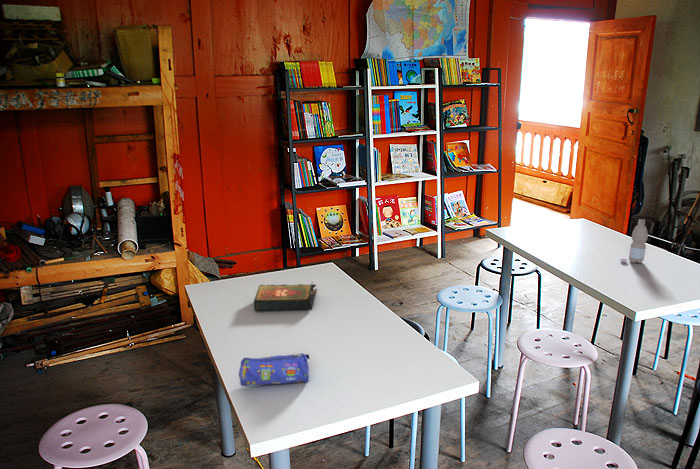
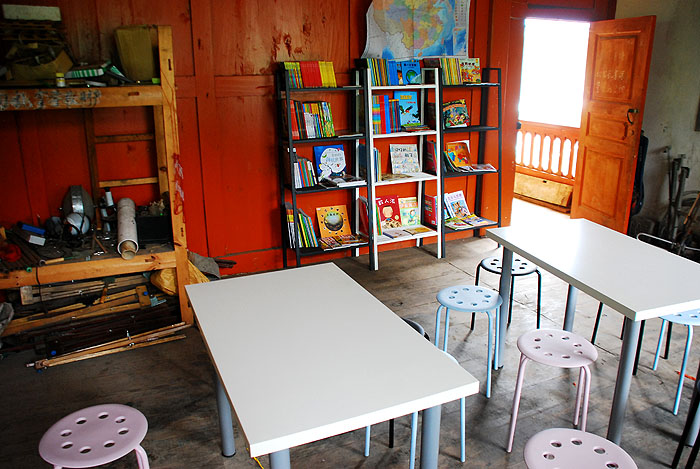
- pencil case [238,352,311,387]
- book [253,281,318,311]
- water bottle [619,218,649,264]
